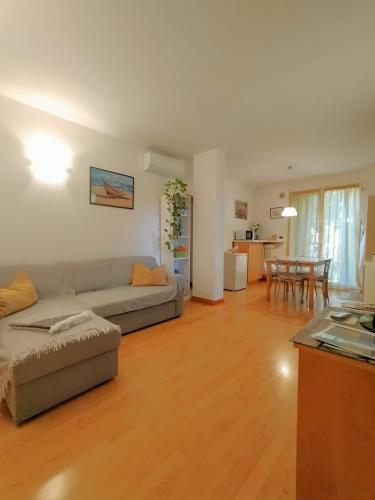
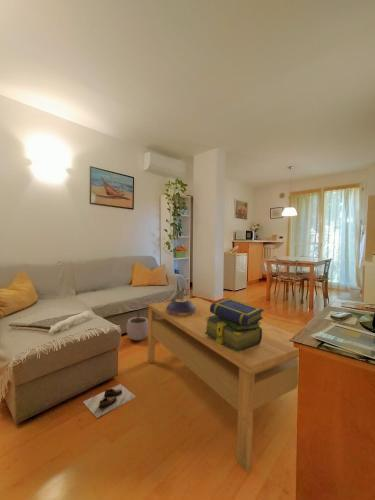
+ coffee table [147,296,300,473]
+ stack of books [204,297,265,353]
+ shoe [82,383,137,419]
+ decorative bowl [165,298,196,317]
+ plant pot [125,312,148,341]
